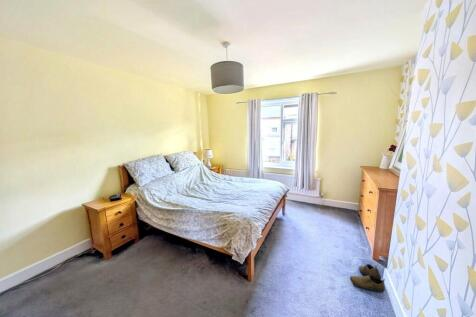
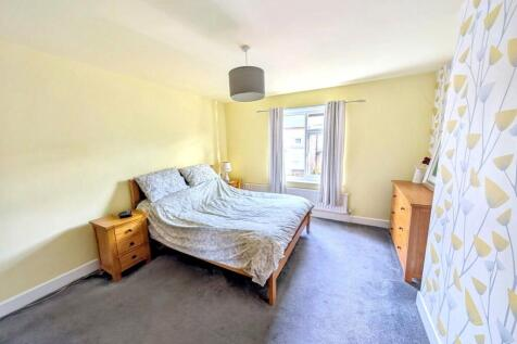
- shoe [349,263,386,293]
